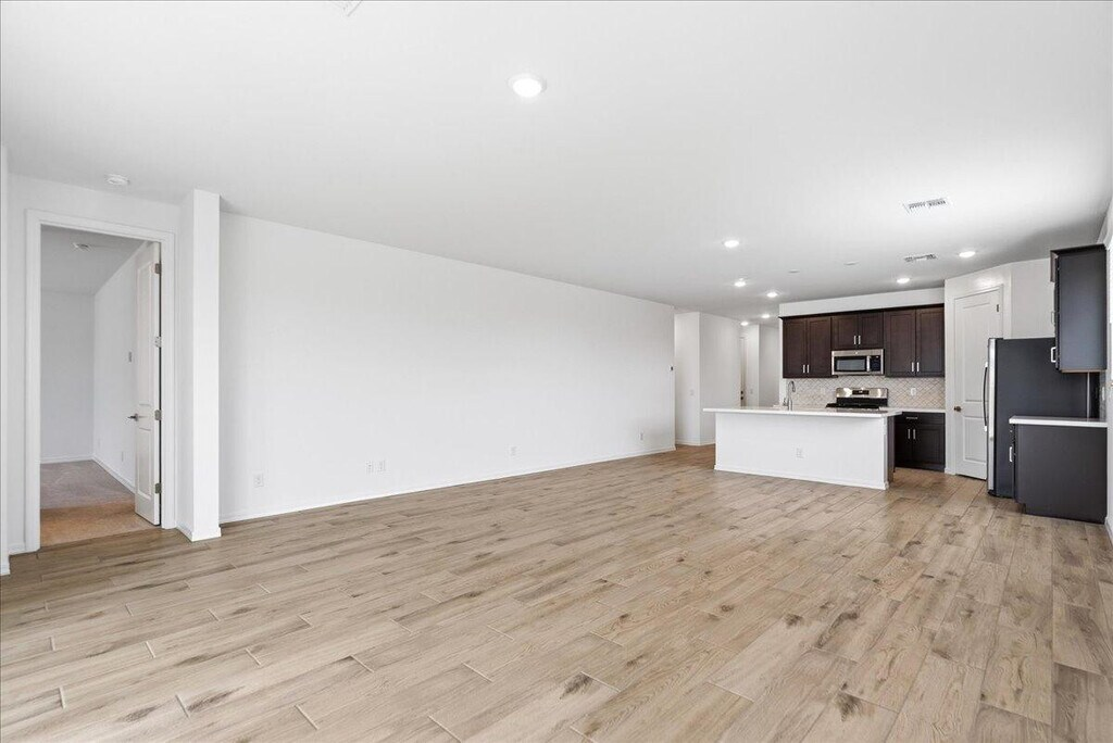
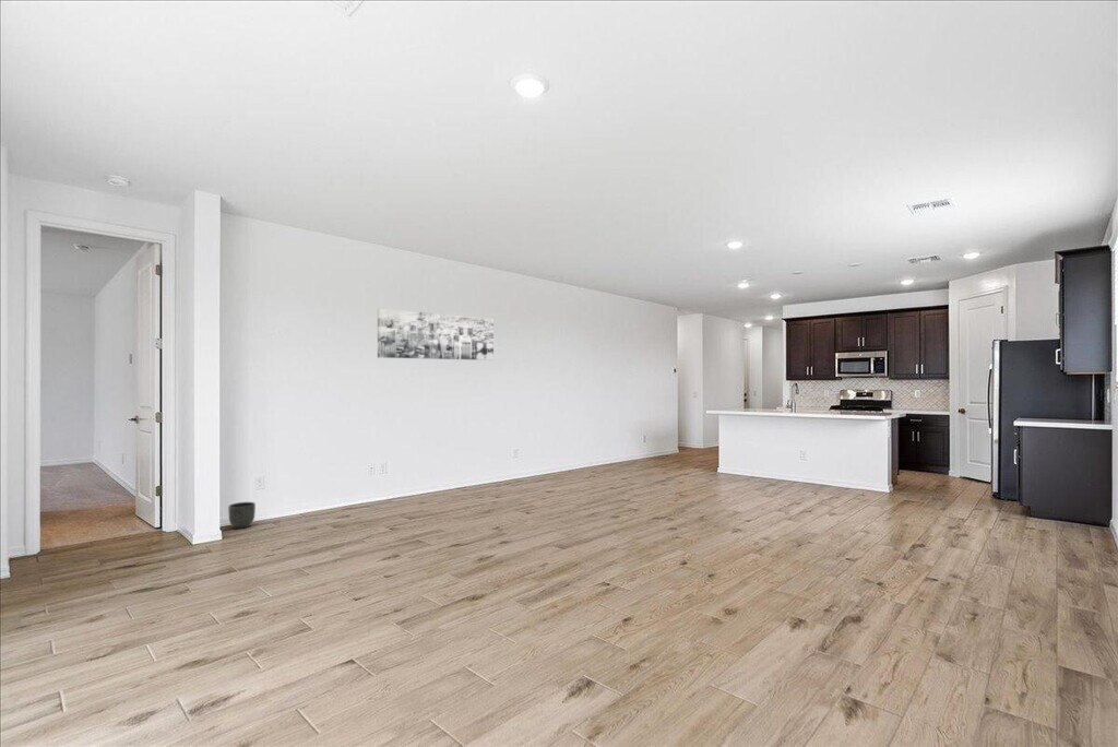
+ wall art [377,307,495,361]
+ planter [227,501,257,530]
